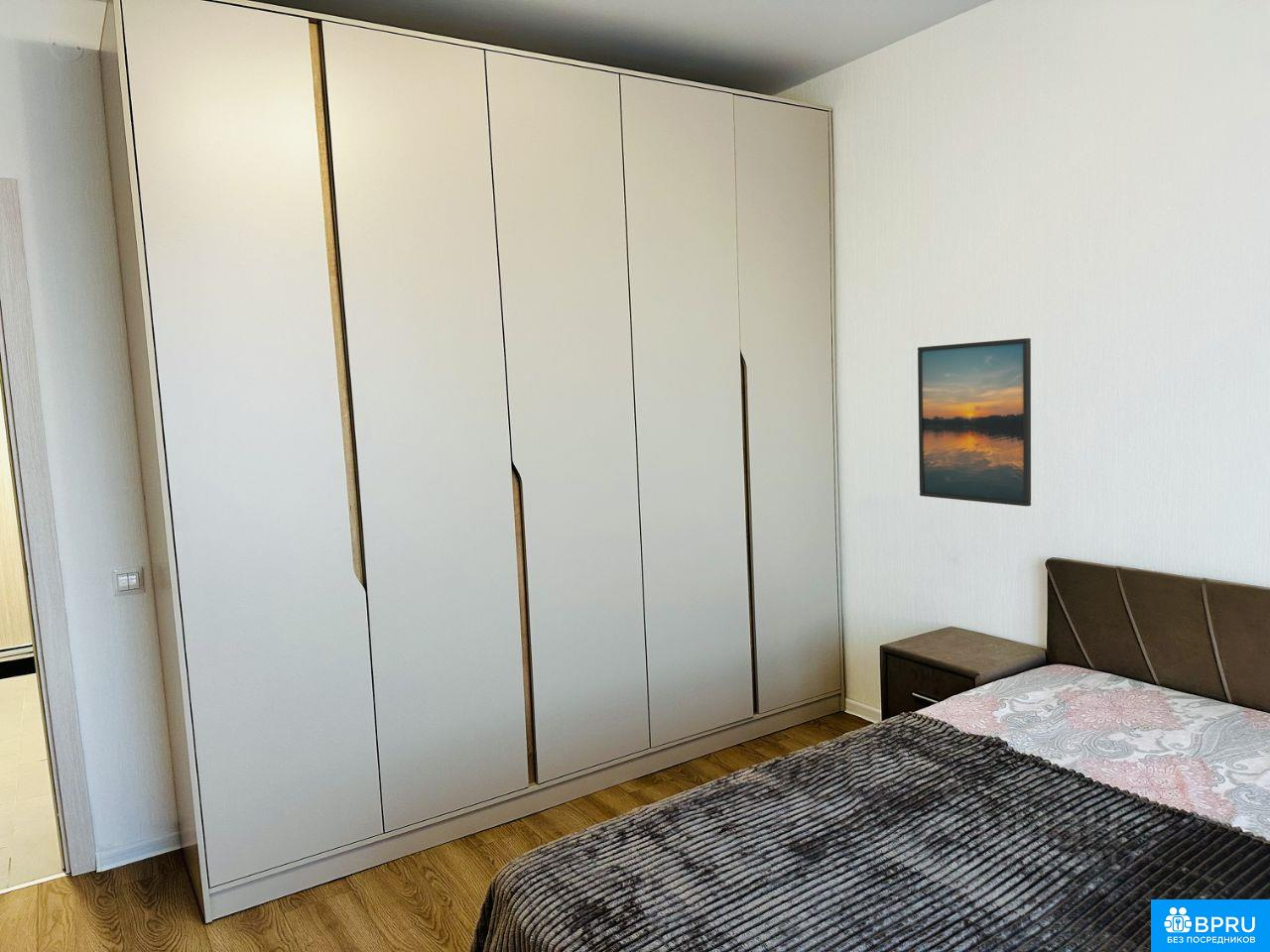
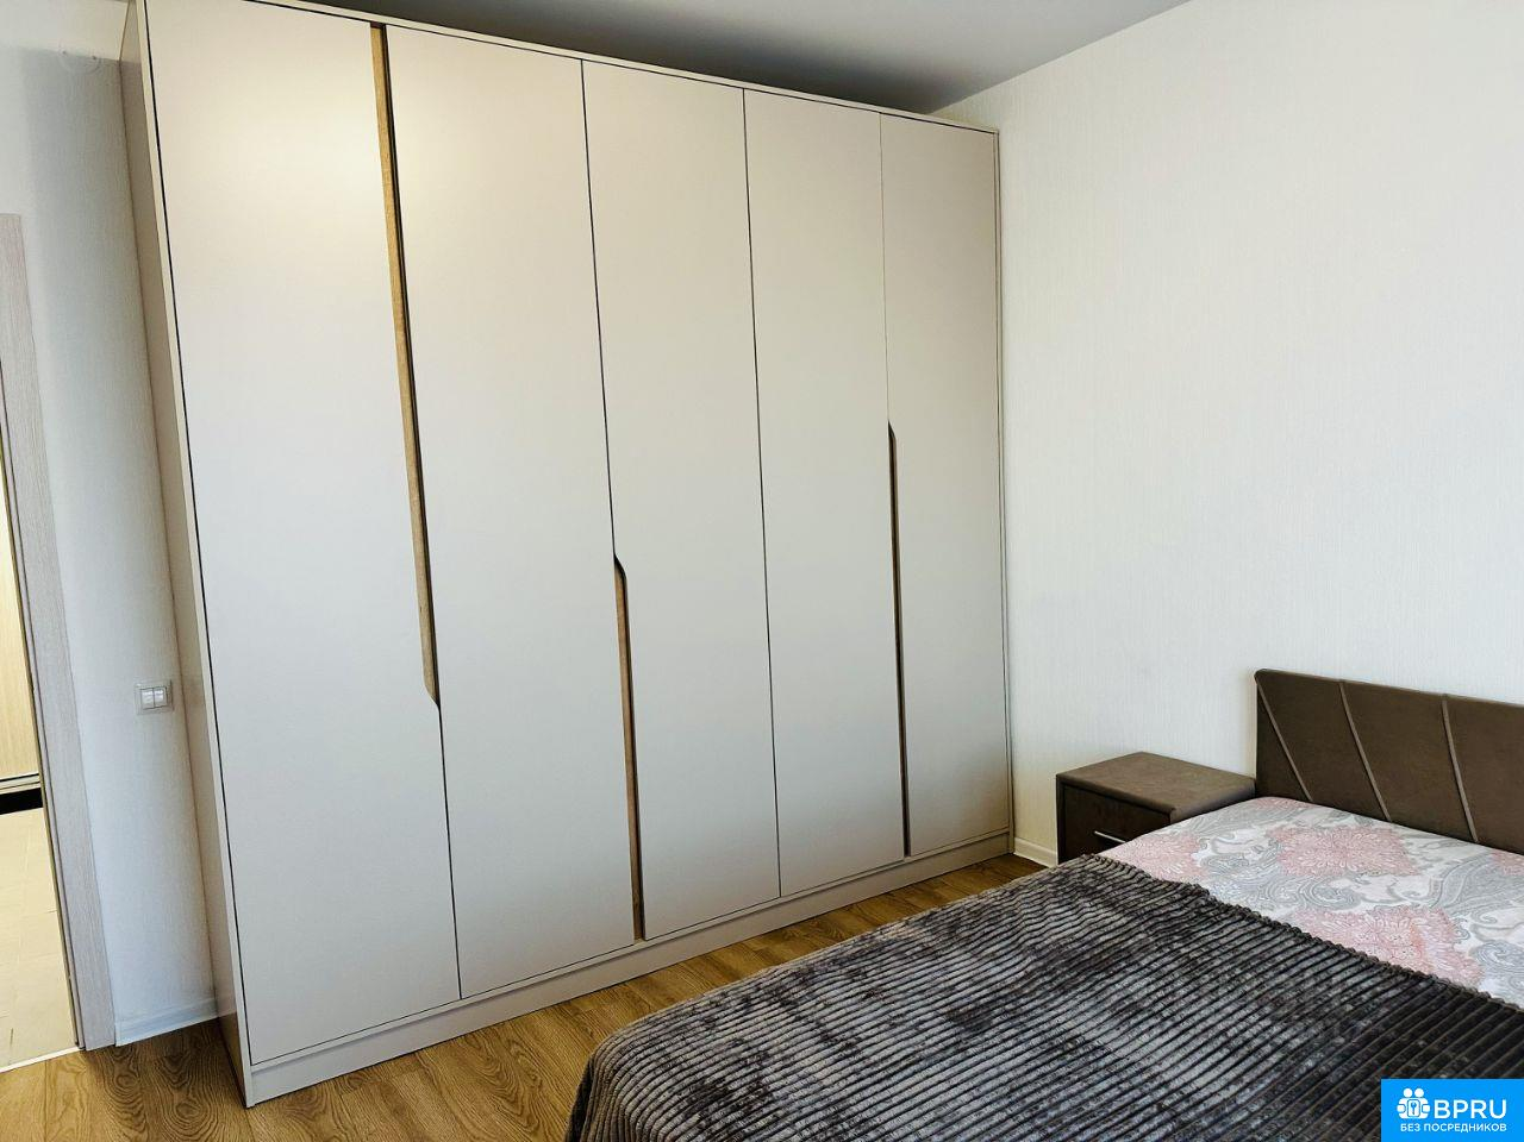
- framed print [917,337,1032,507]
